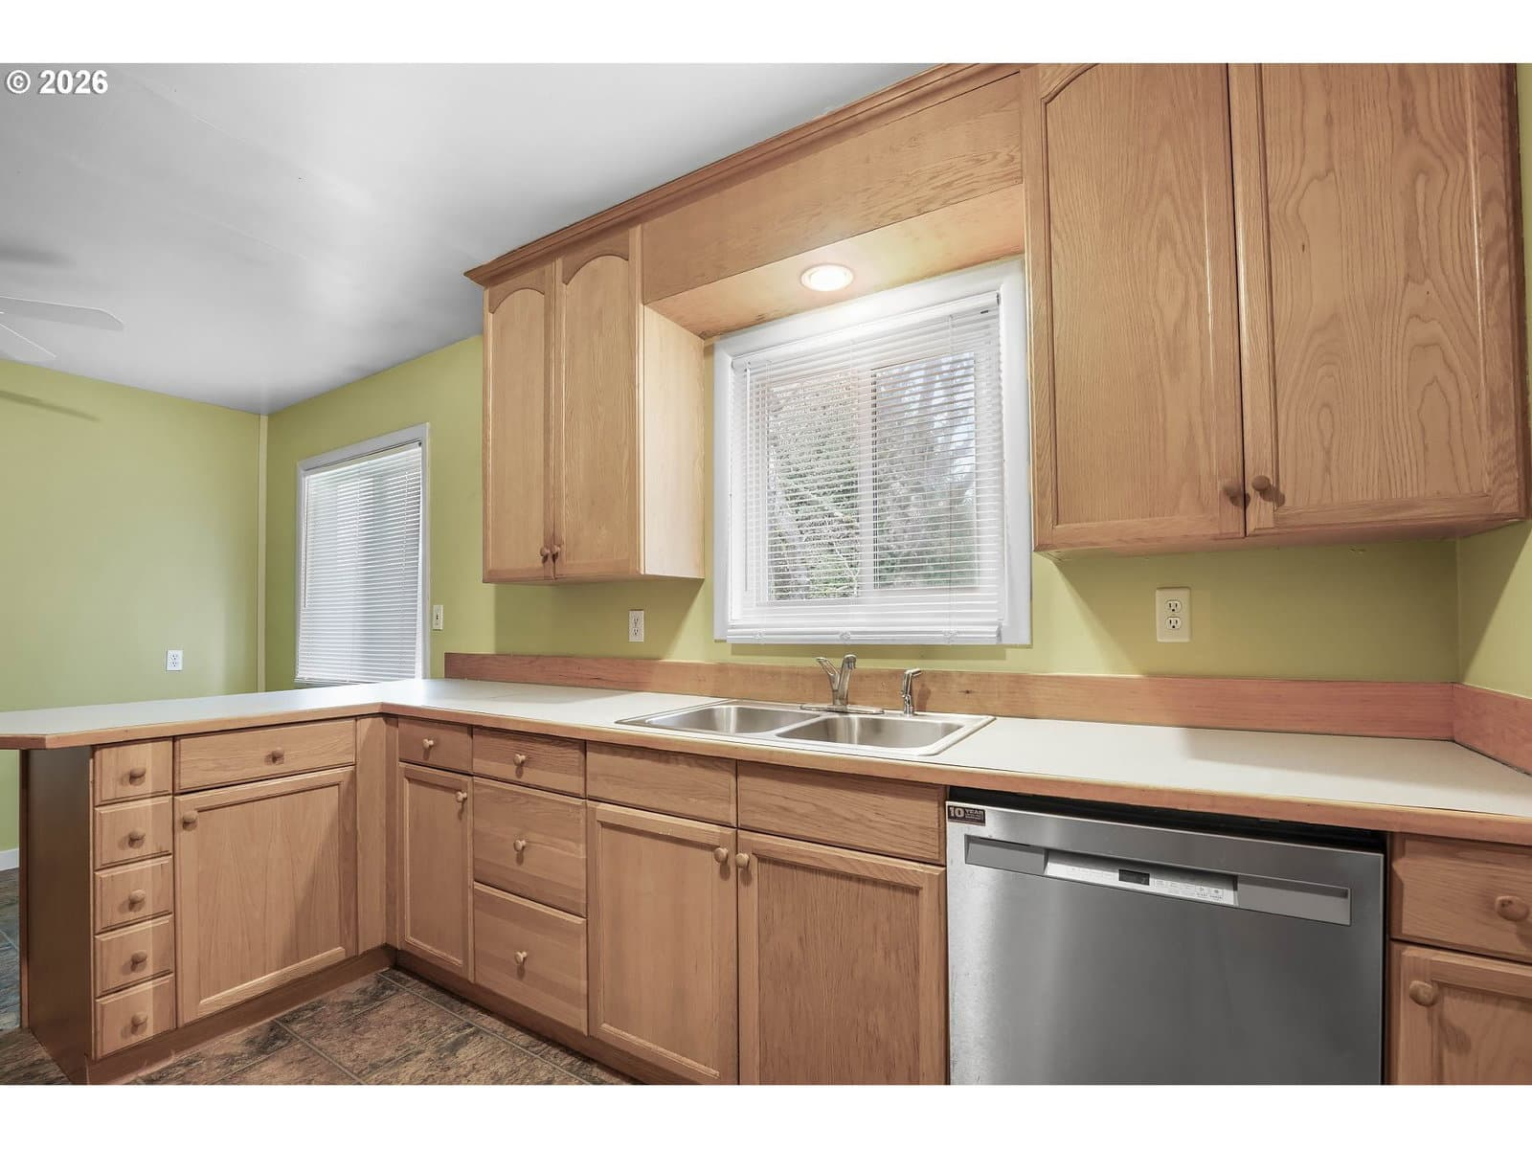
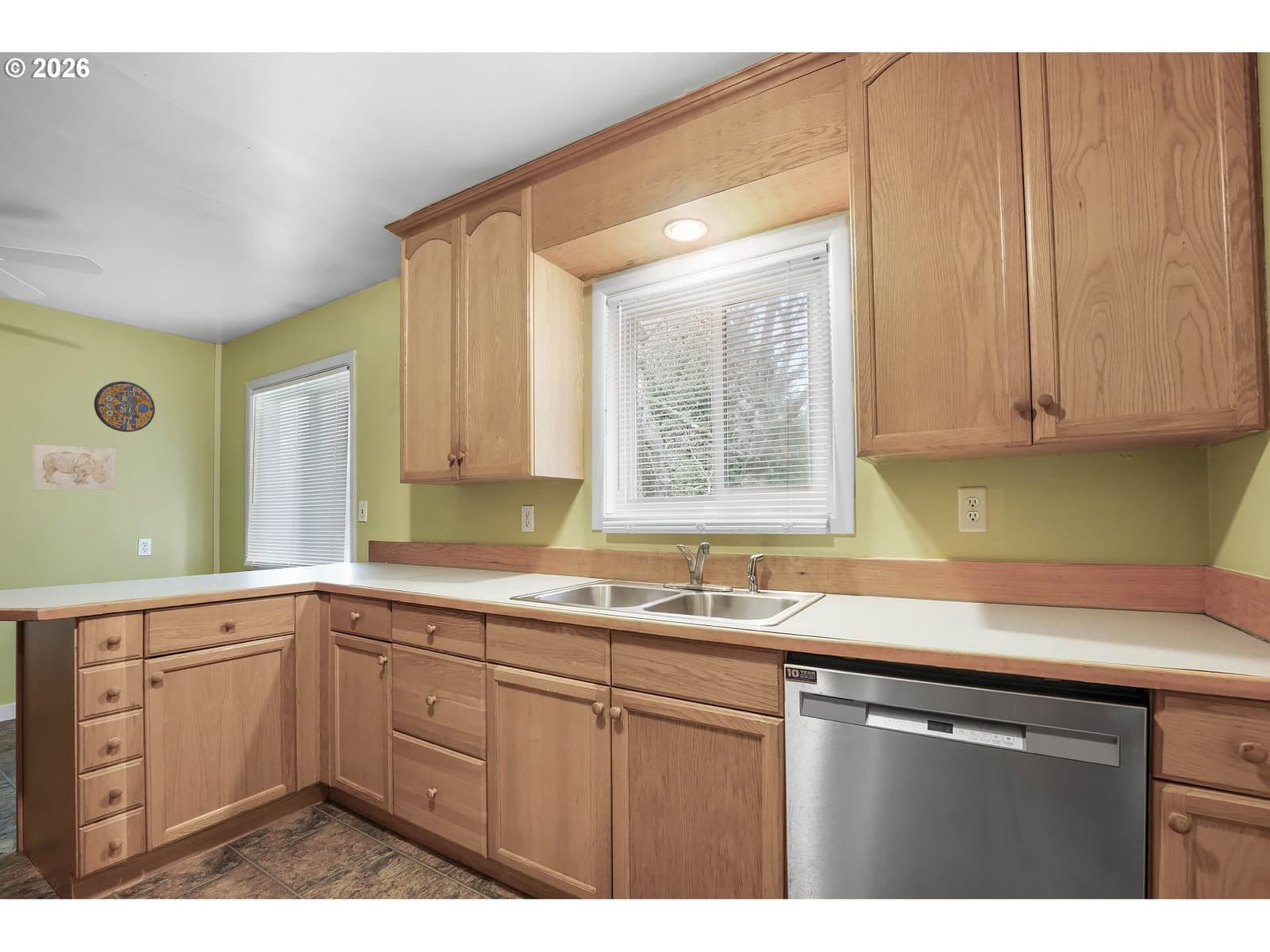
+ manhole cover [94,381,156,432]
+ wall art [32,443,117,490]
